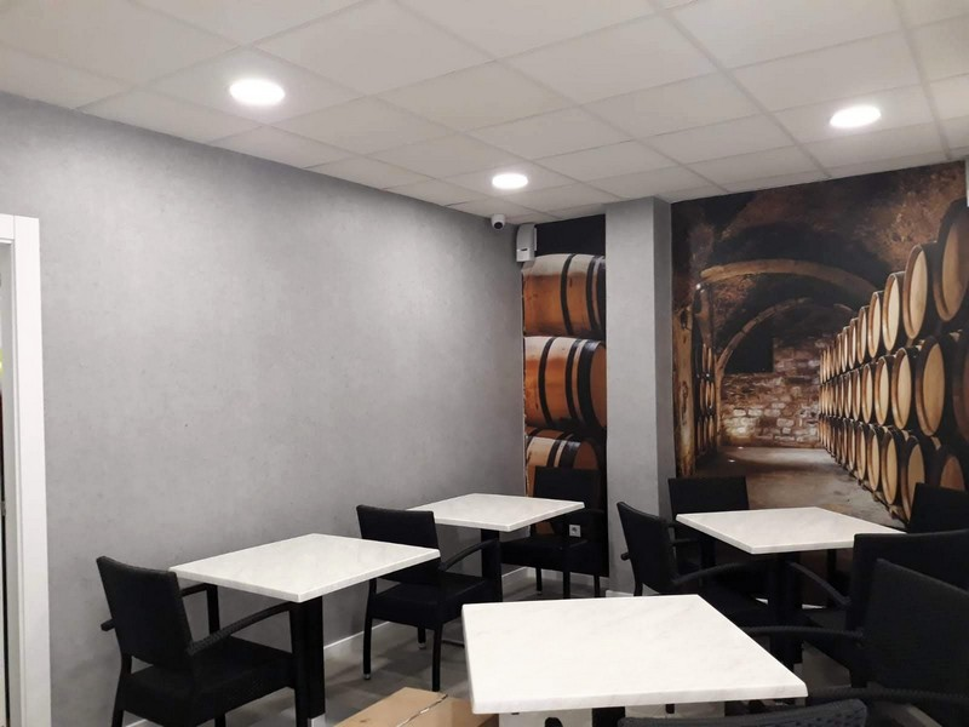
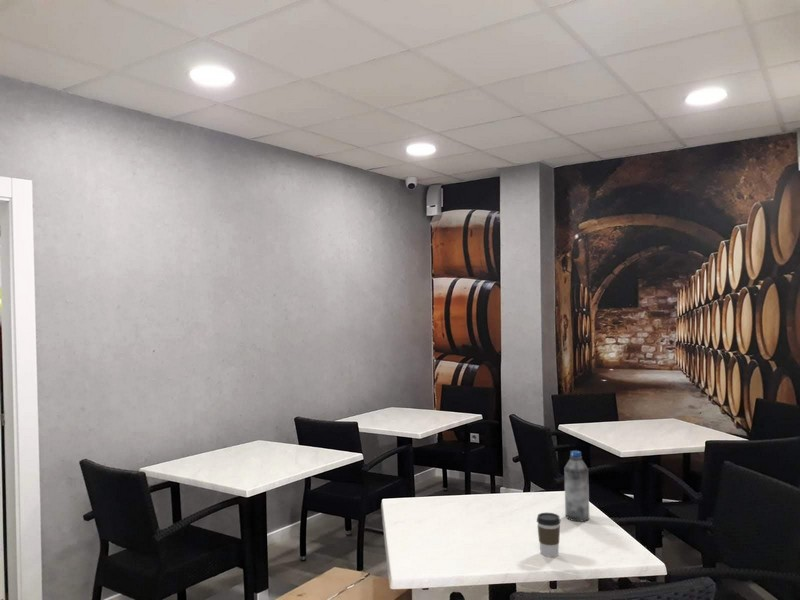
+ water bottle [563,450,590,522]
+ coffee cup [536,512,562,558]
